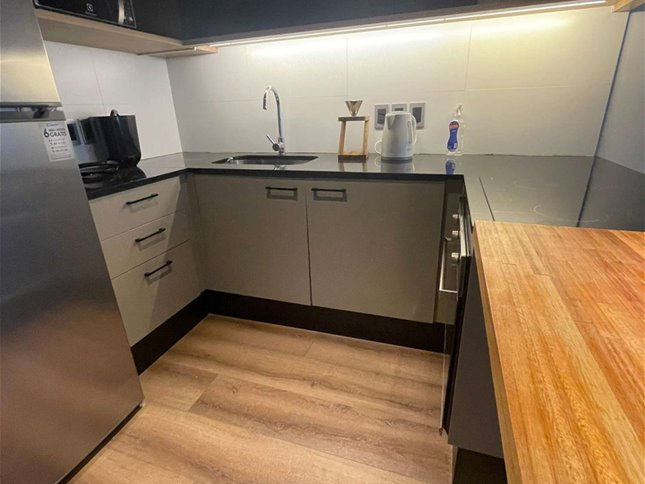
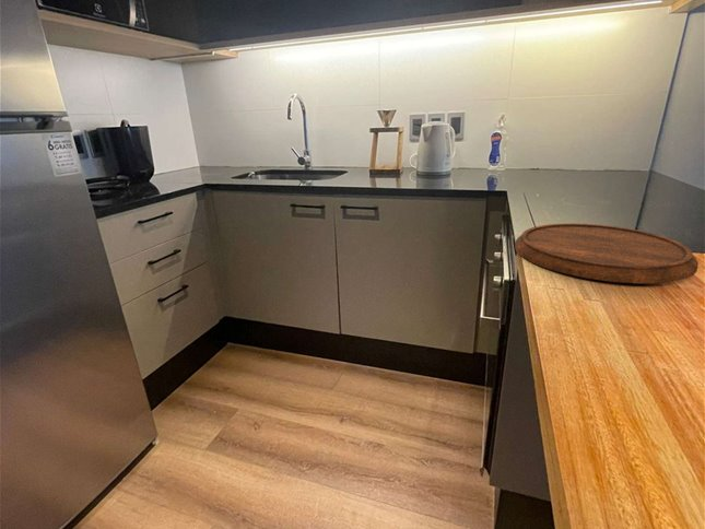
+ cutting board [514,223,700,284]
